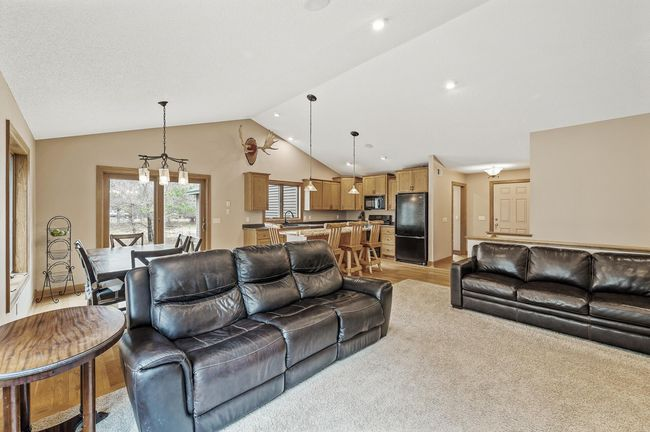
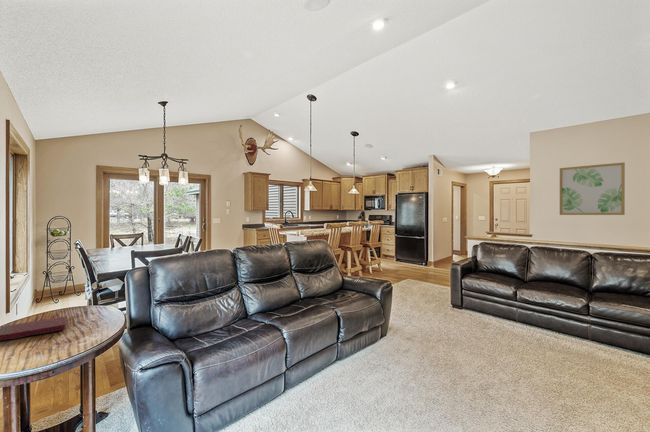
+ book [0,316,67,342]
+ wall art [559,161,626,216]
